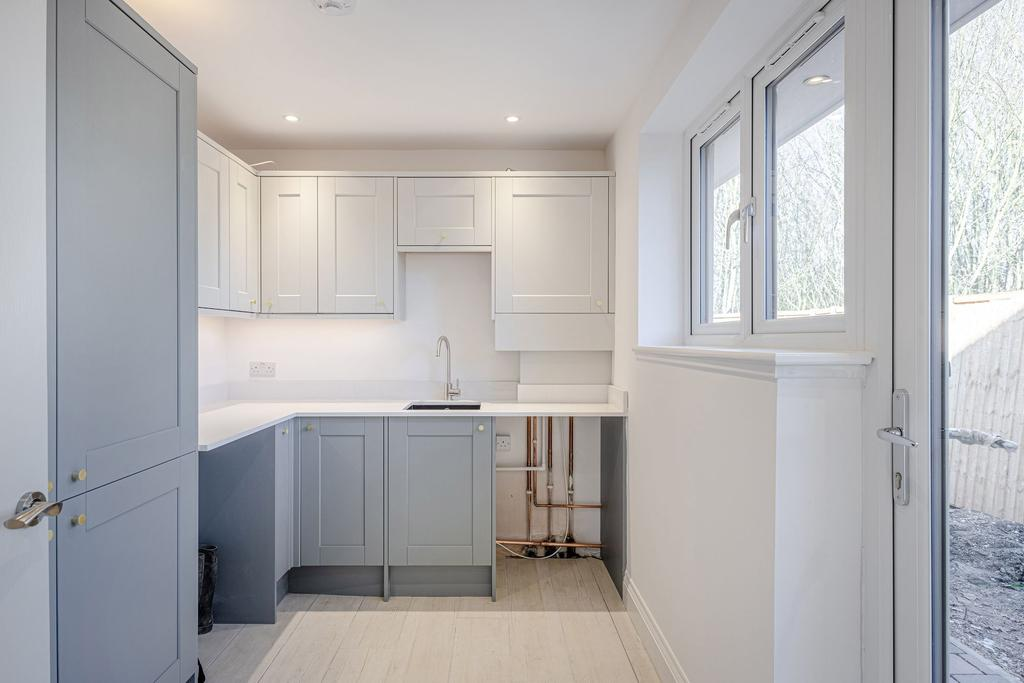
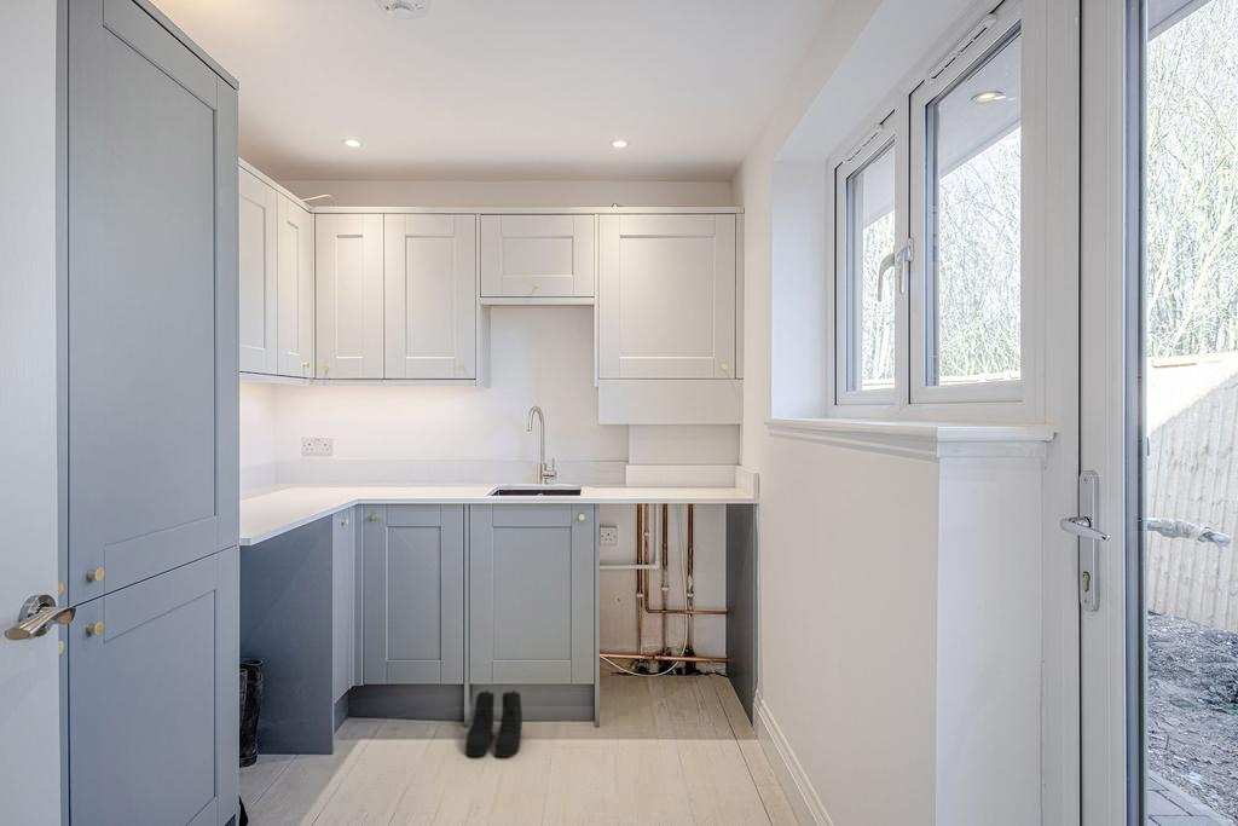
+ boots [464,689,523,757]
